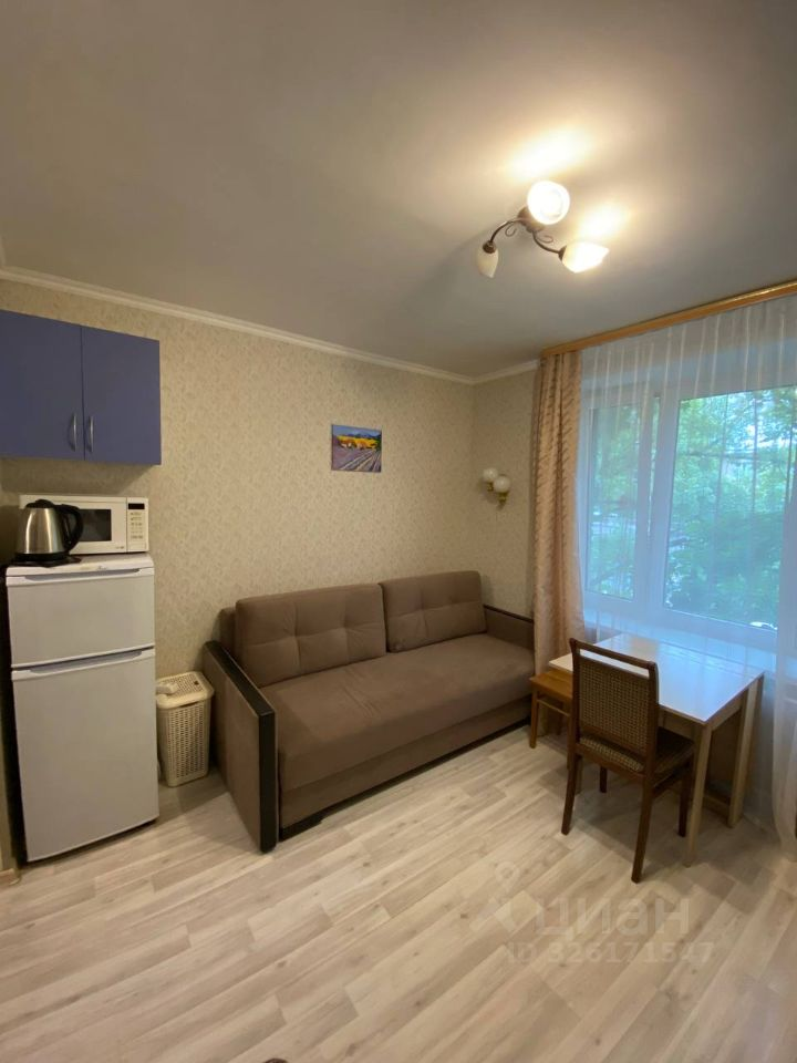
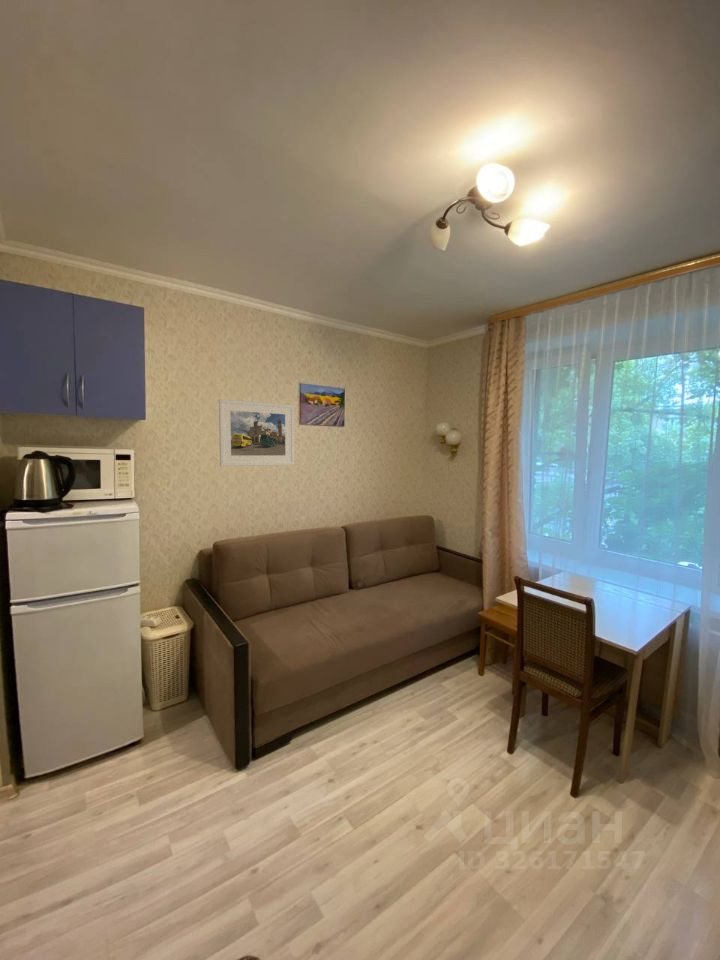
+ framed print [218,398,295,467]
